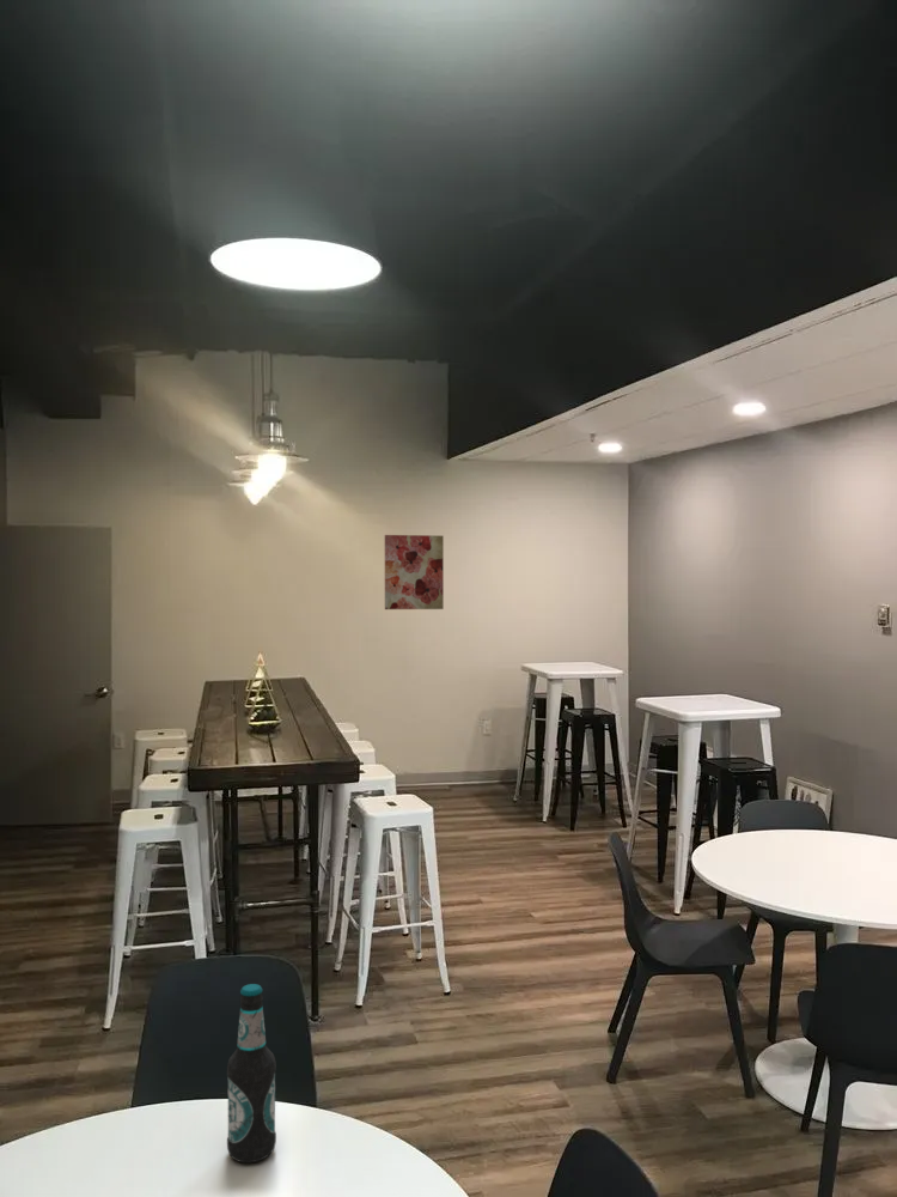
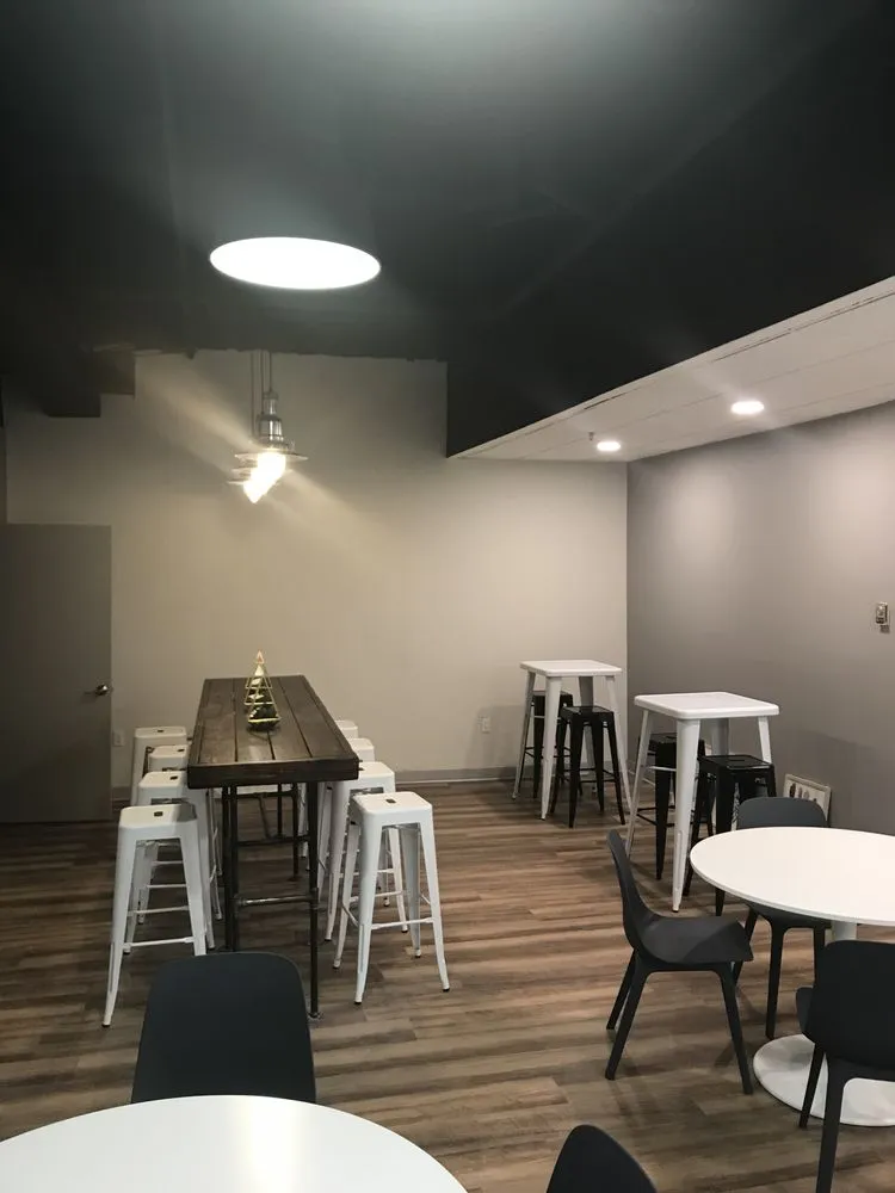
- wall art [384,534,445,610]
- bottle [226,983,277,1165]
